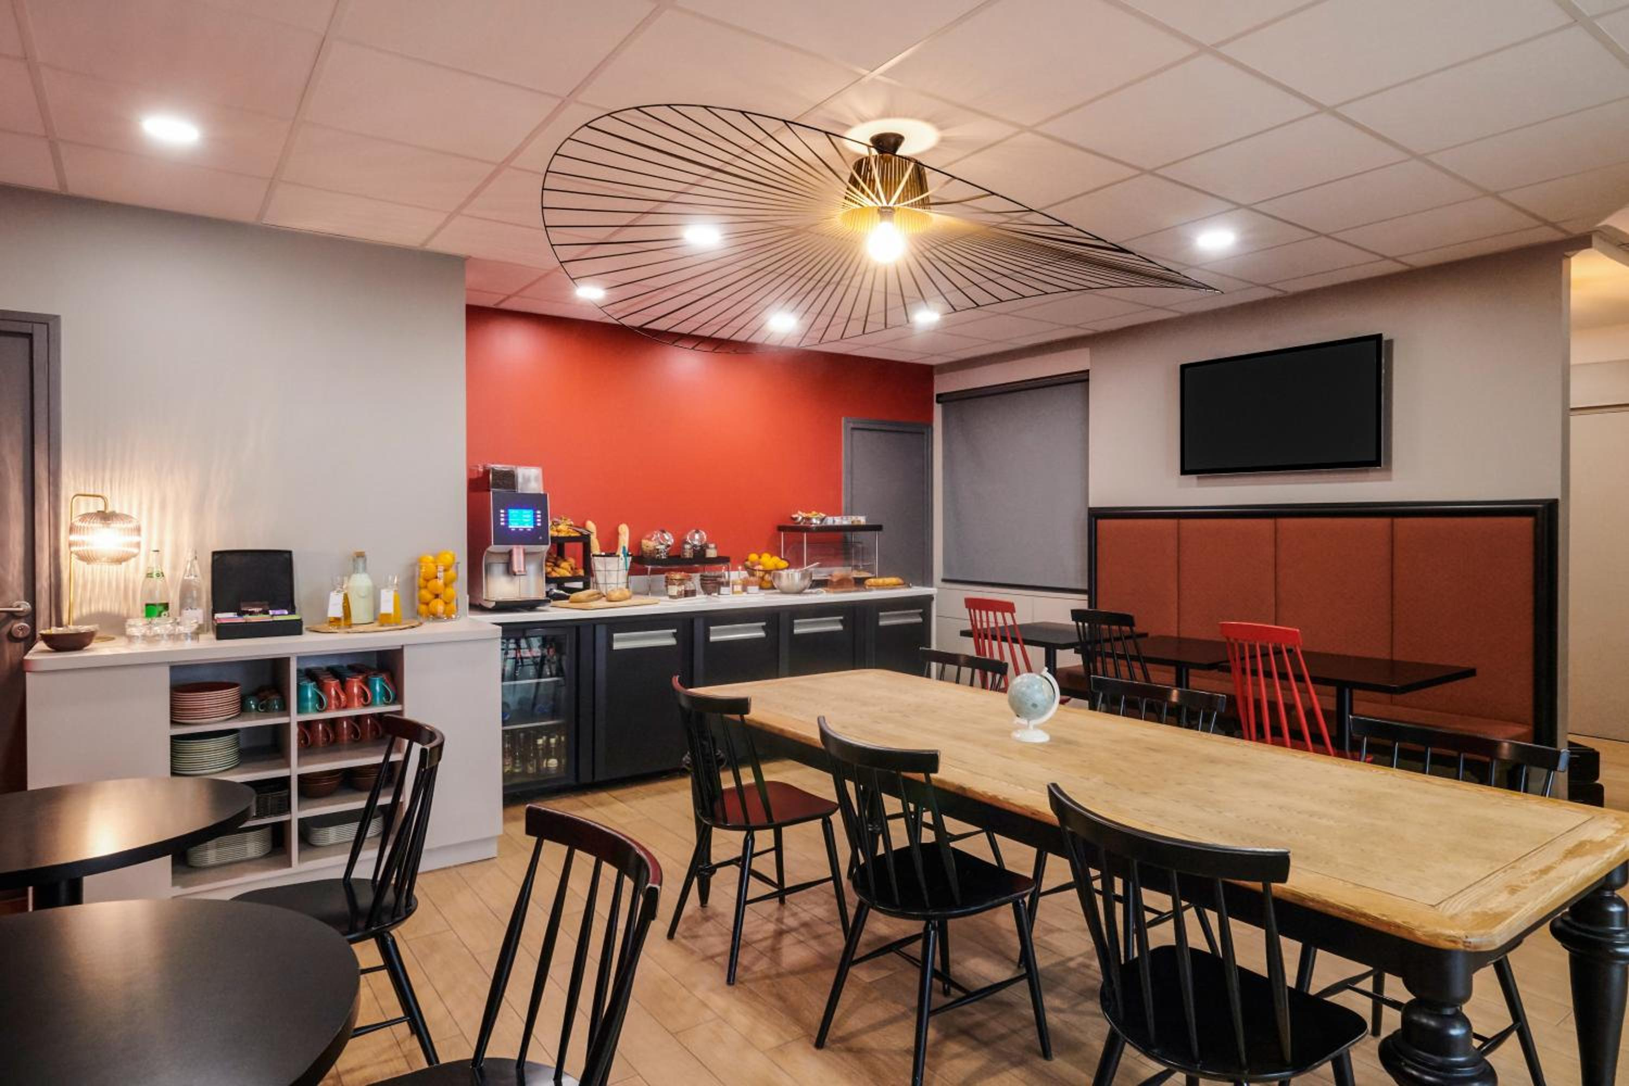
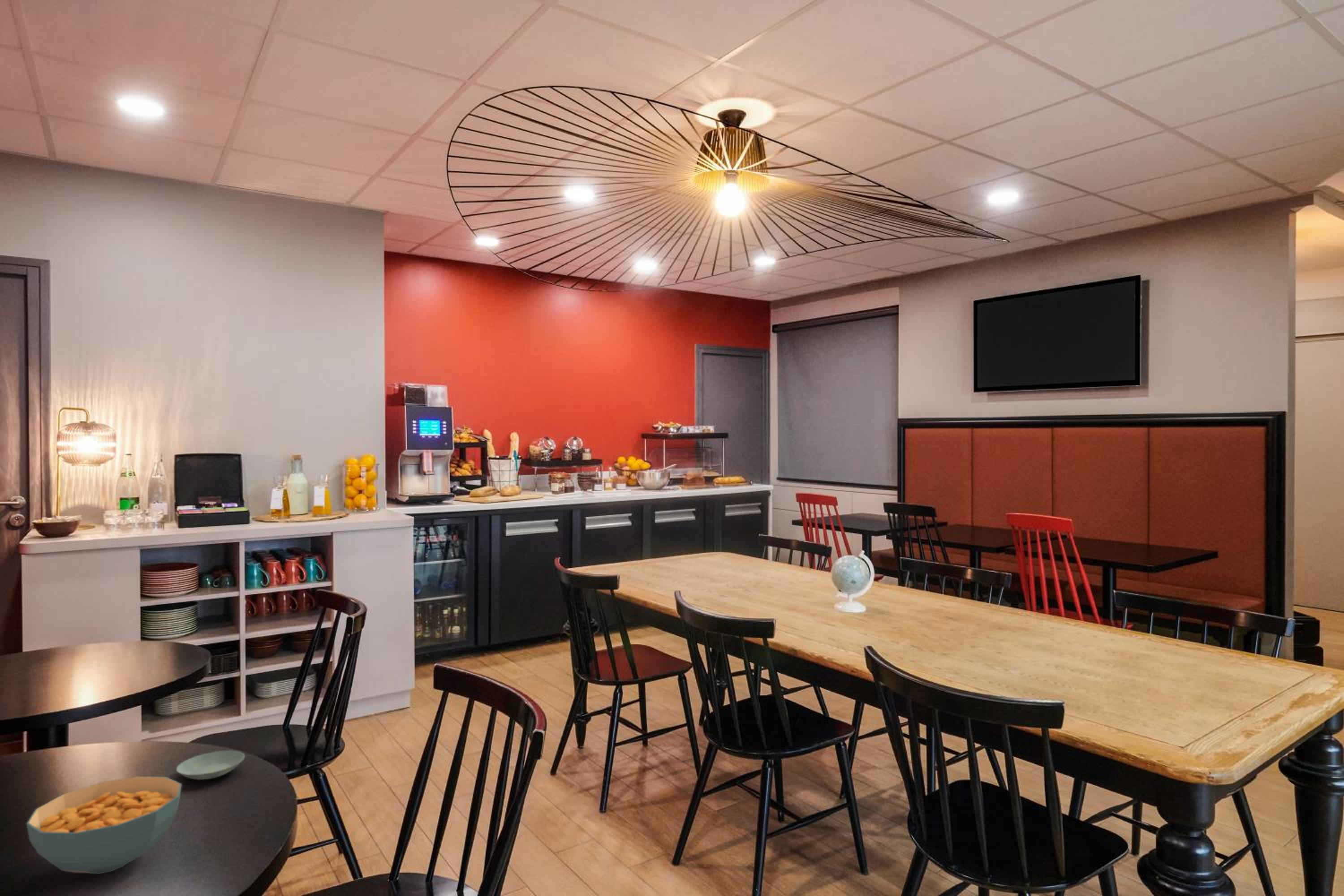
+ cereal bowl [26,776,182,874]
+ saucer [176,750,245,780]
